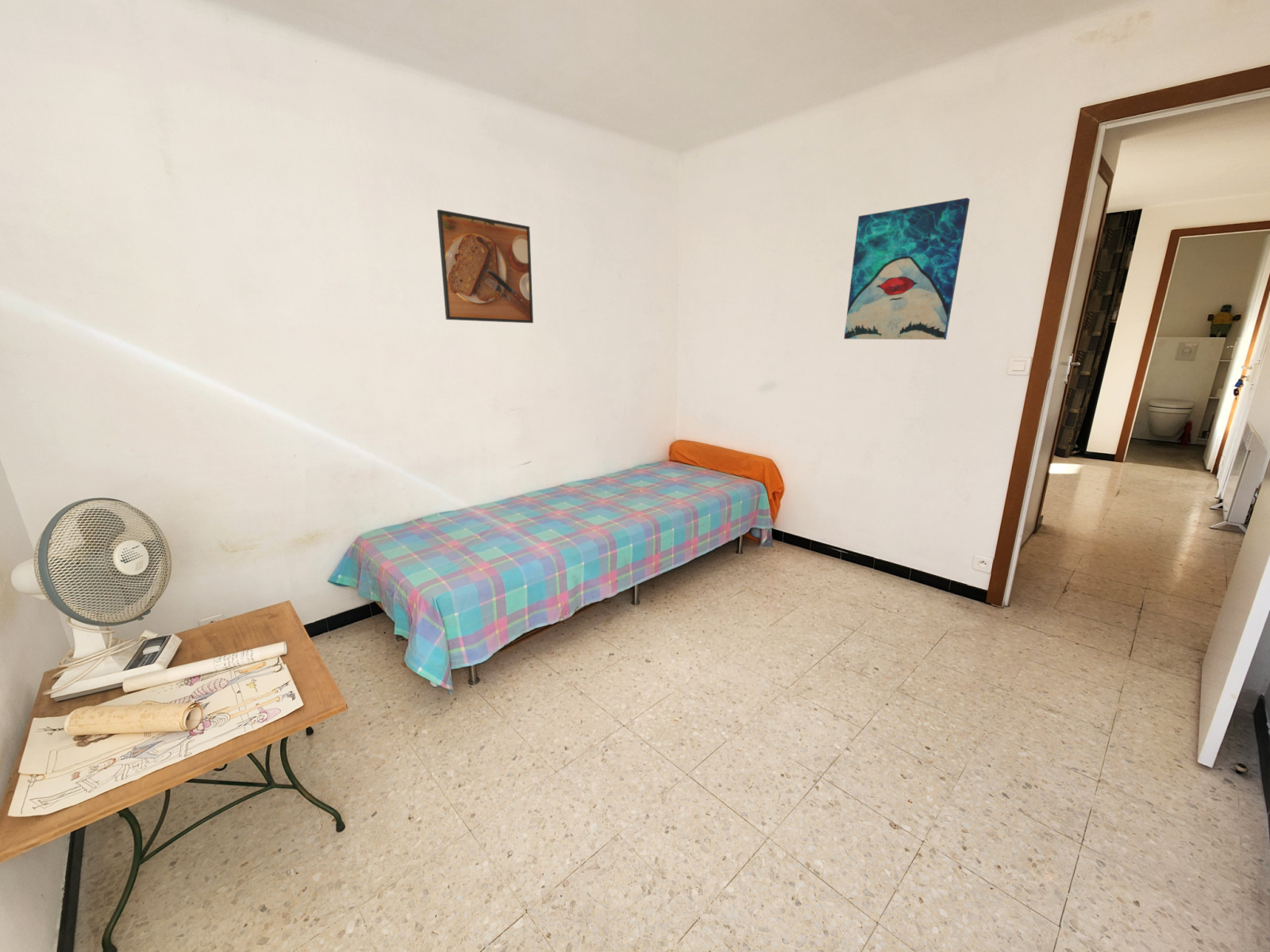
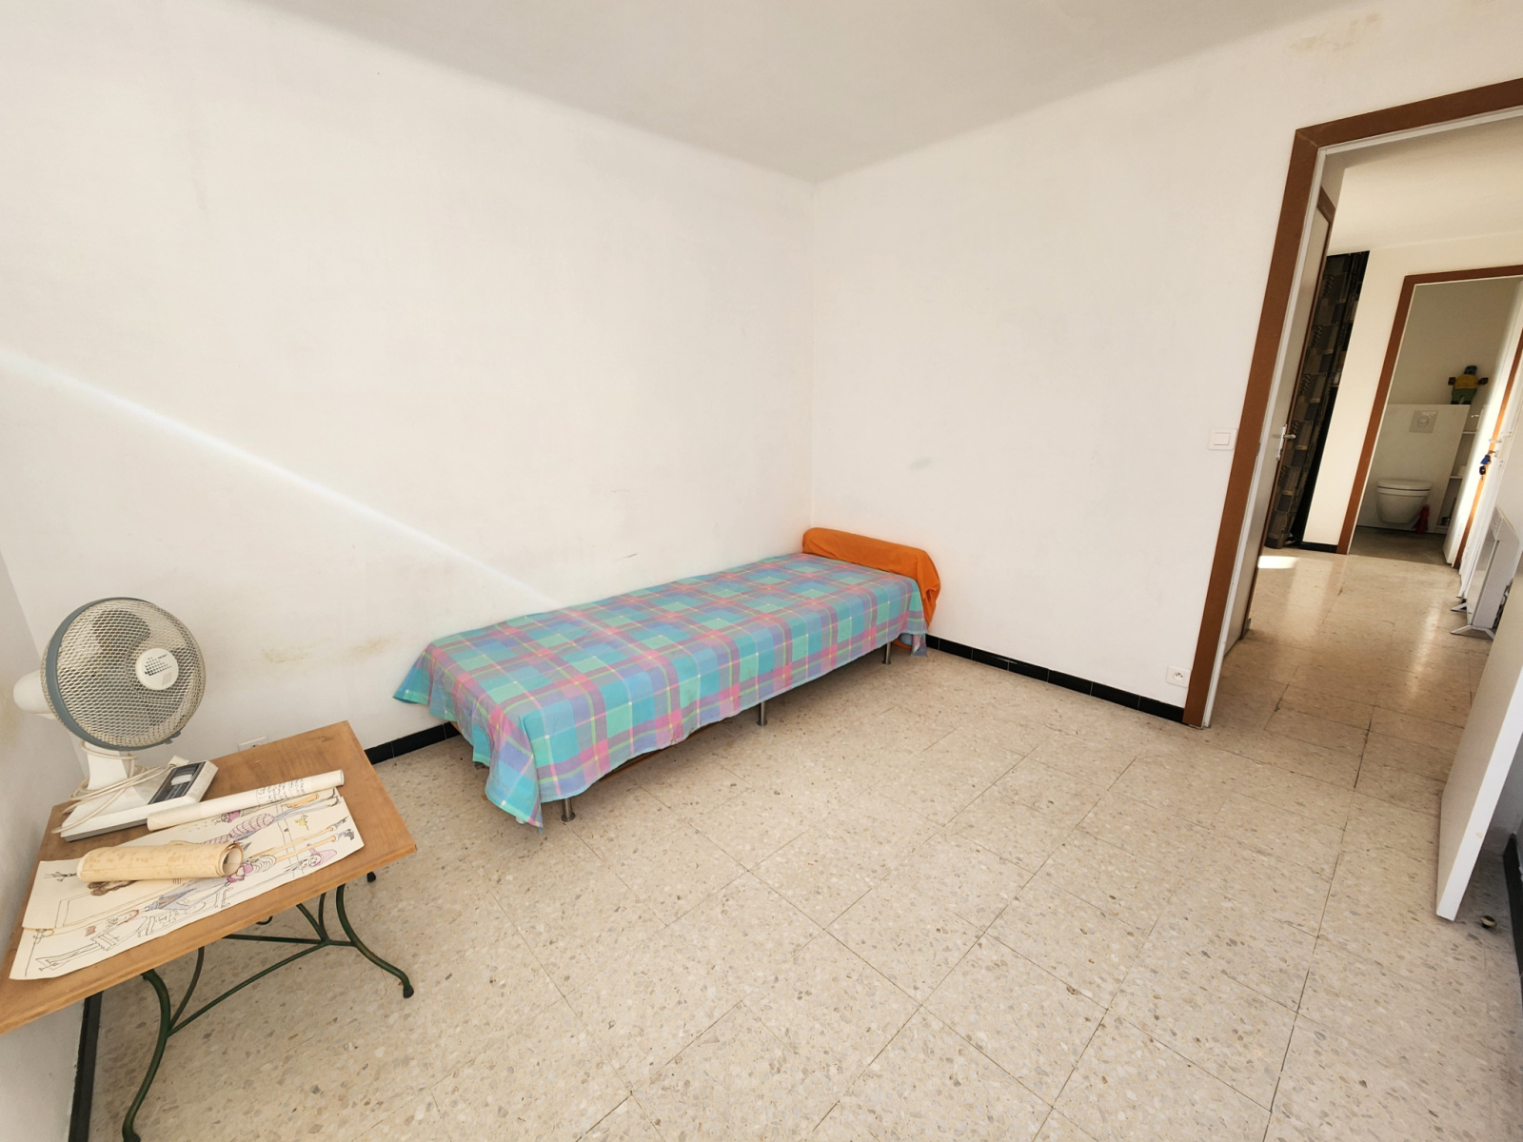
- wall art [843,197,971,340]
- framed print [437,209,534,324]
